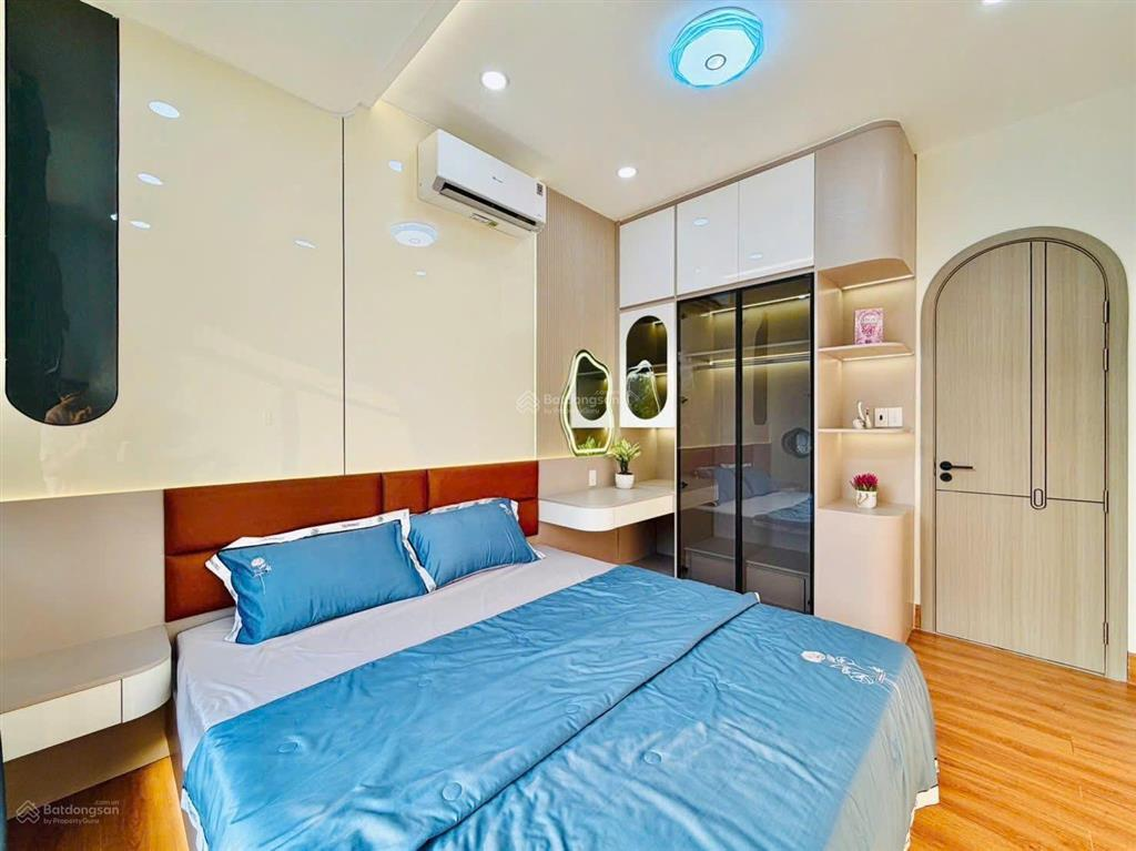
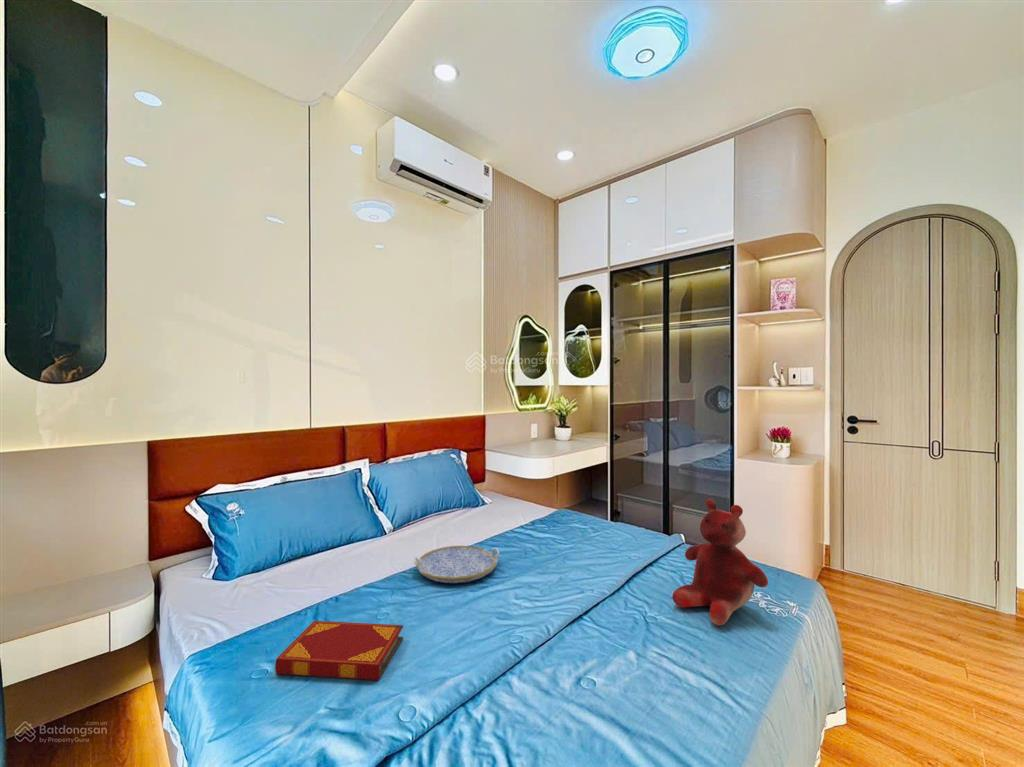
+ teddy bear [672,498,769,626]
+ serving tray [413,545,501,584]
+ hardback book [274,620,404,681]
